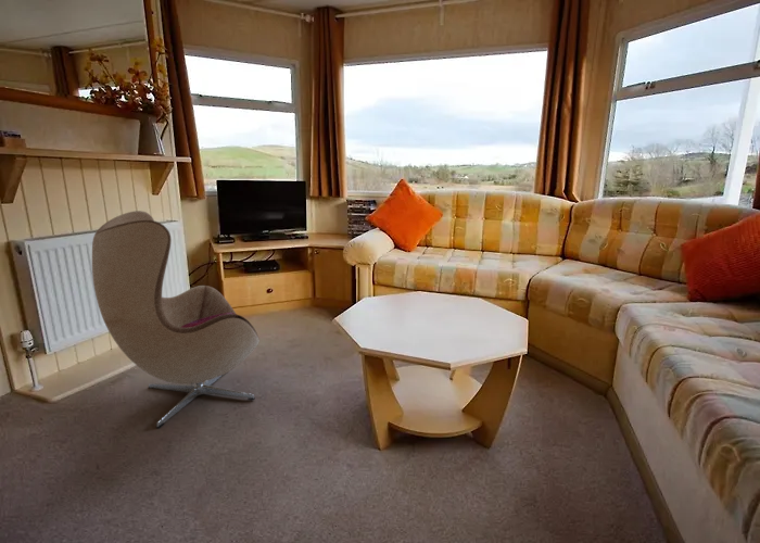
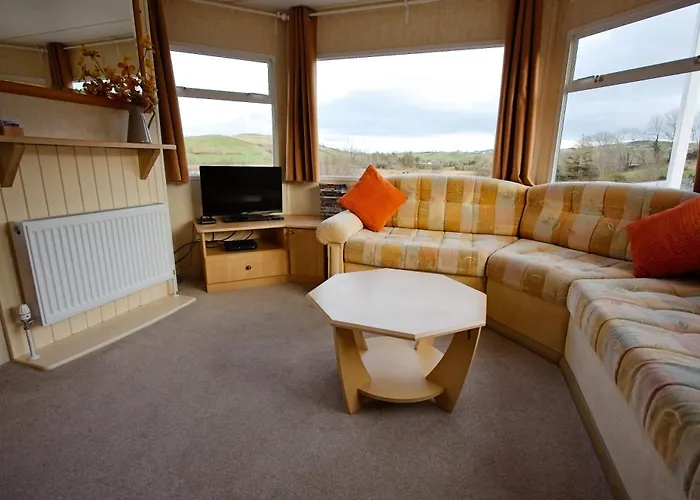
- armchair [91,210,261,429]
